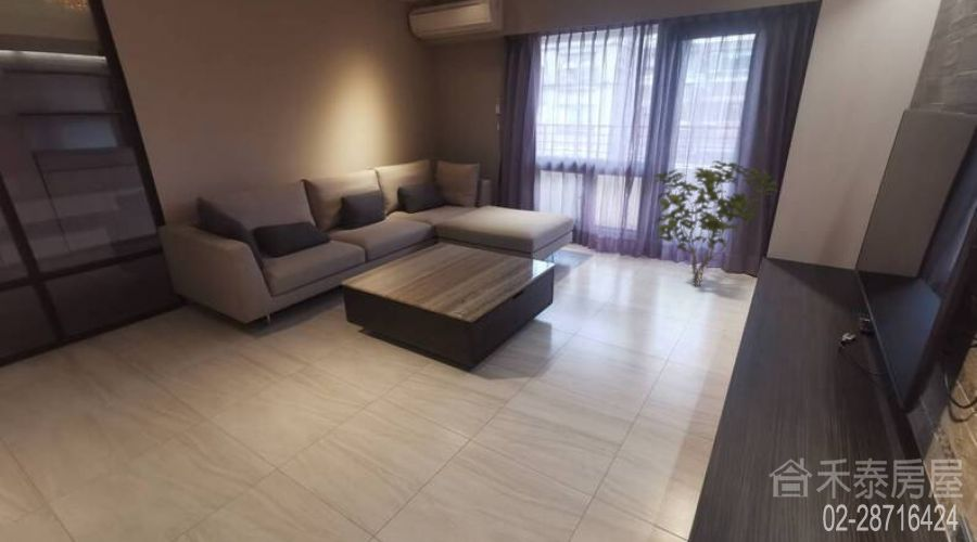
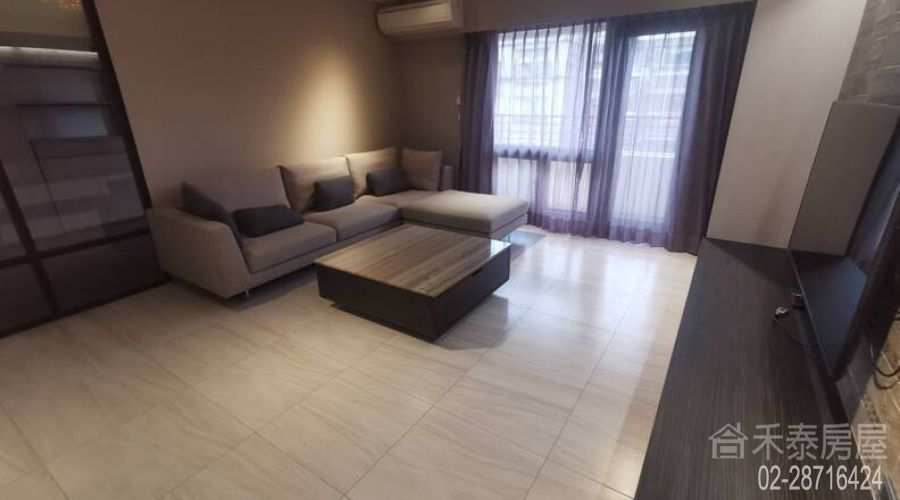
- shrub [654,159,781,287]
